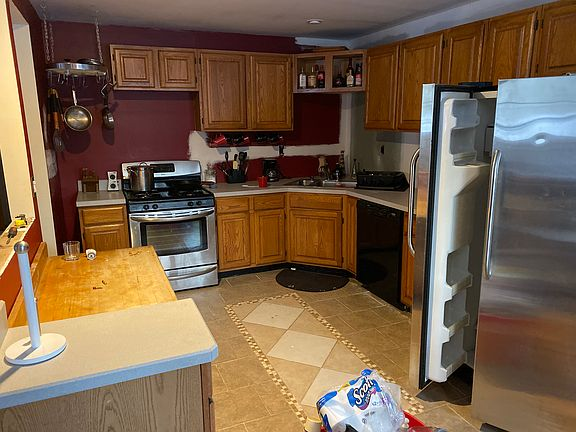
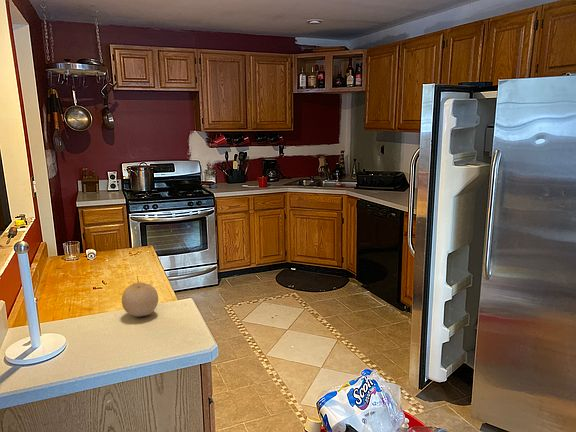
+ fruit [121,281,159,317]
